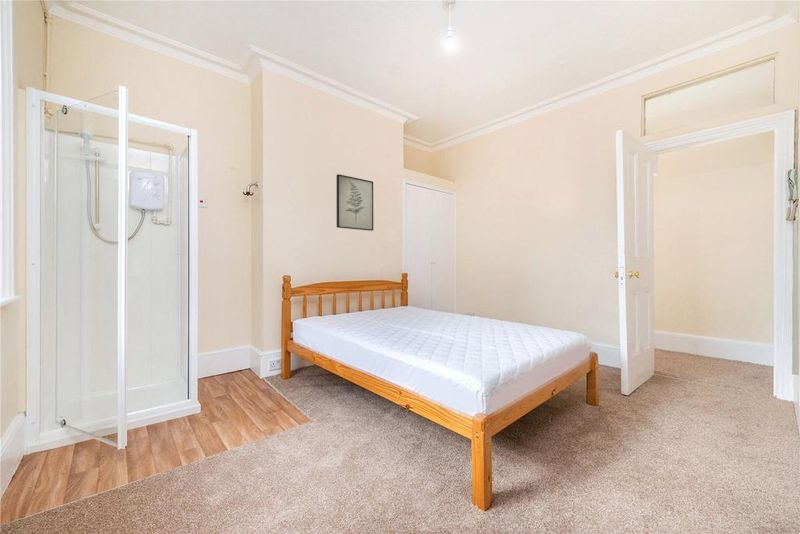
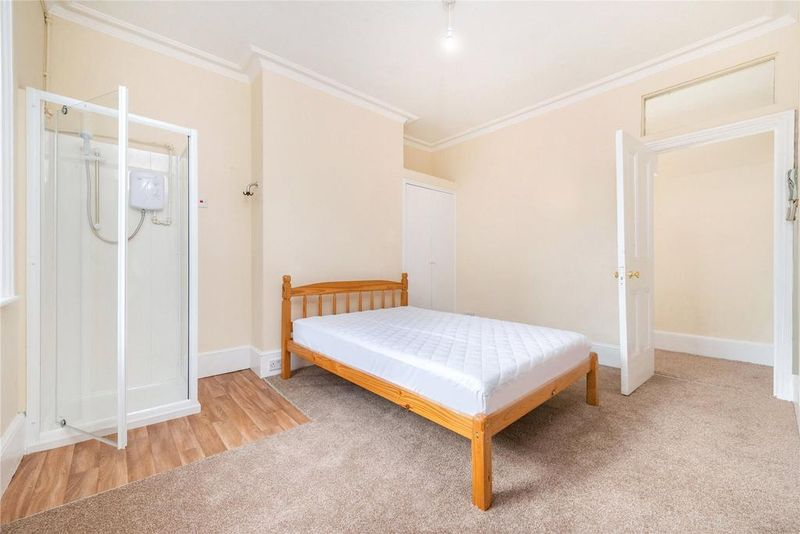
- wall art [335,173,374,232]
